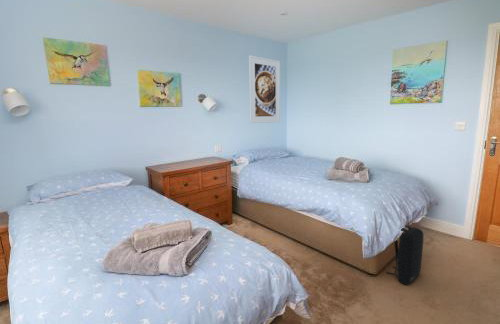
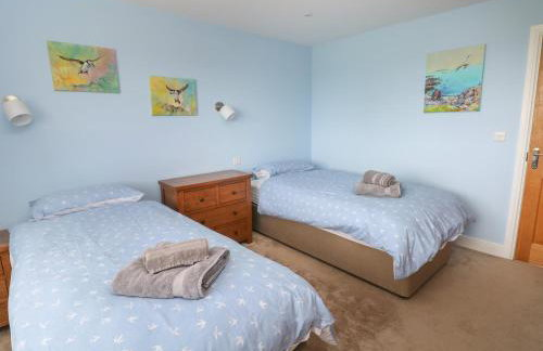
- backpack [385,223,424,285]
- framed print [248,55,281,124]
